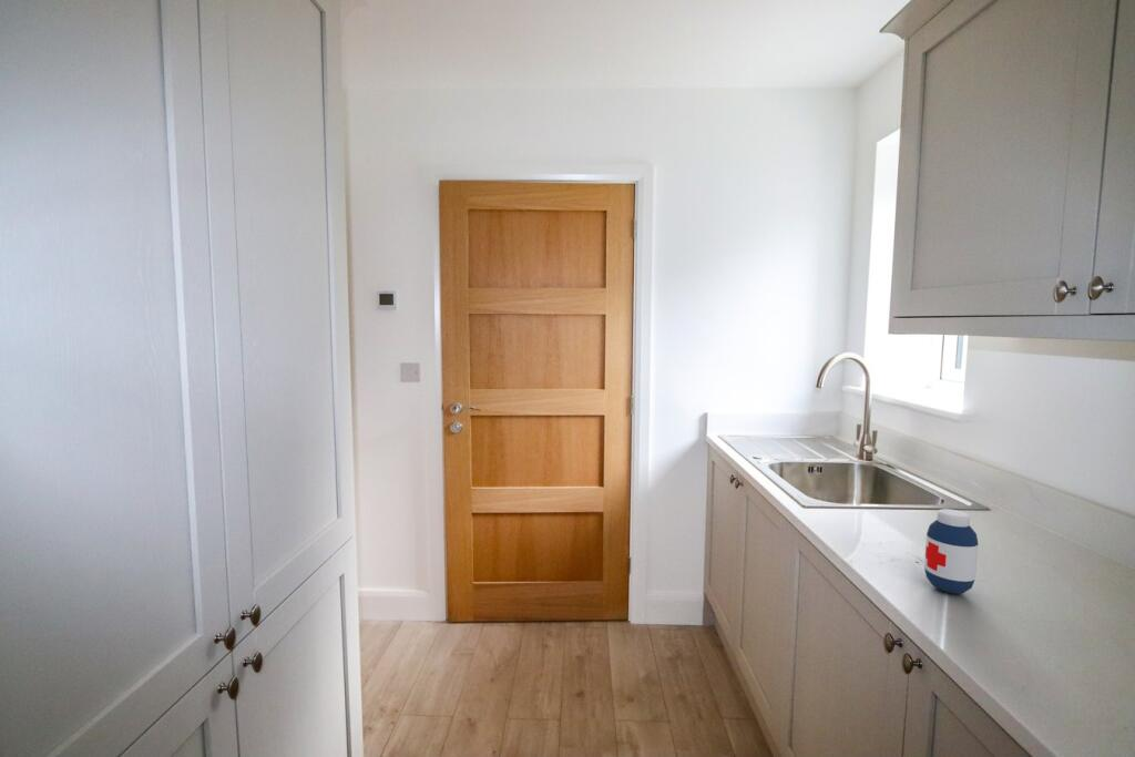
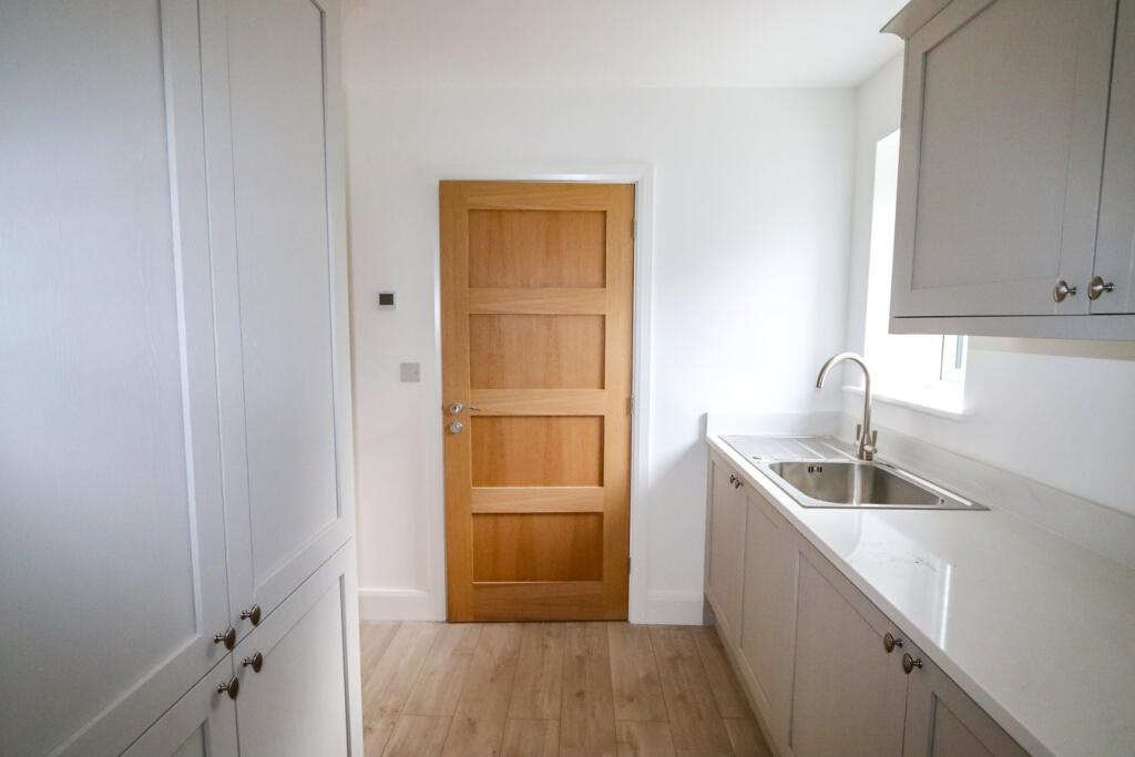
- medicine bottle [923,508,980,595]
